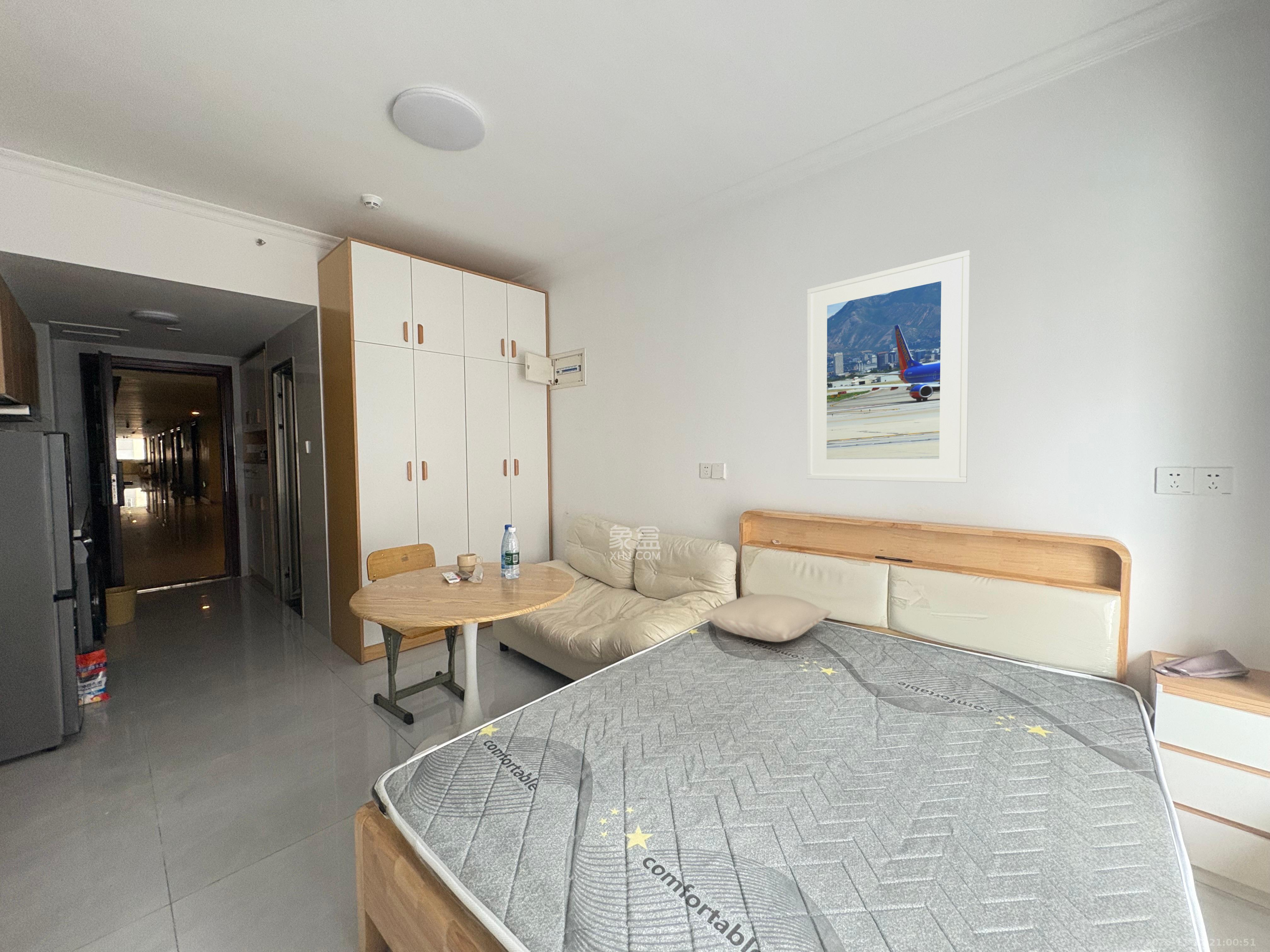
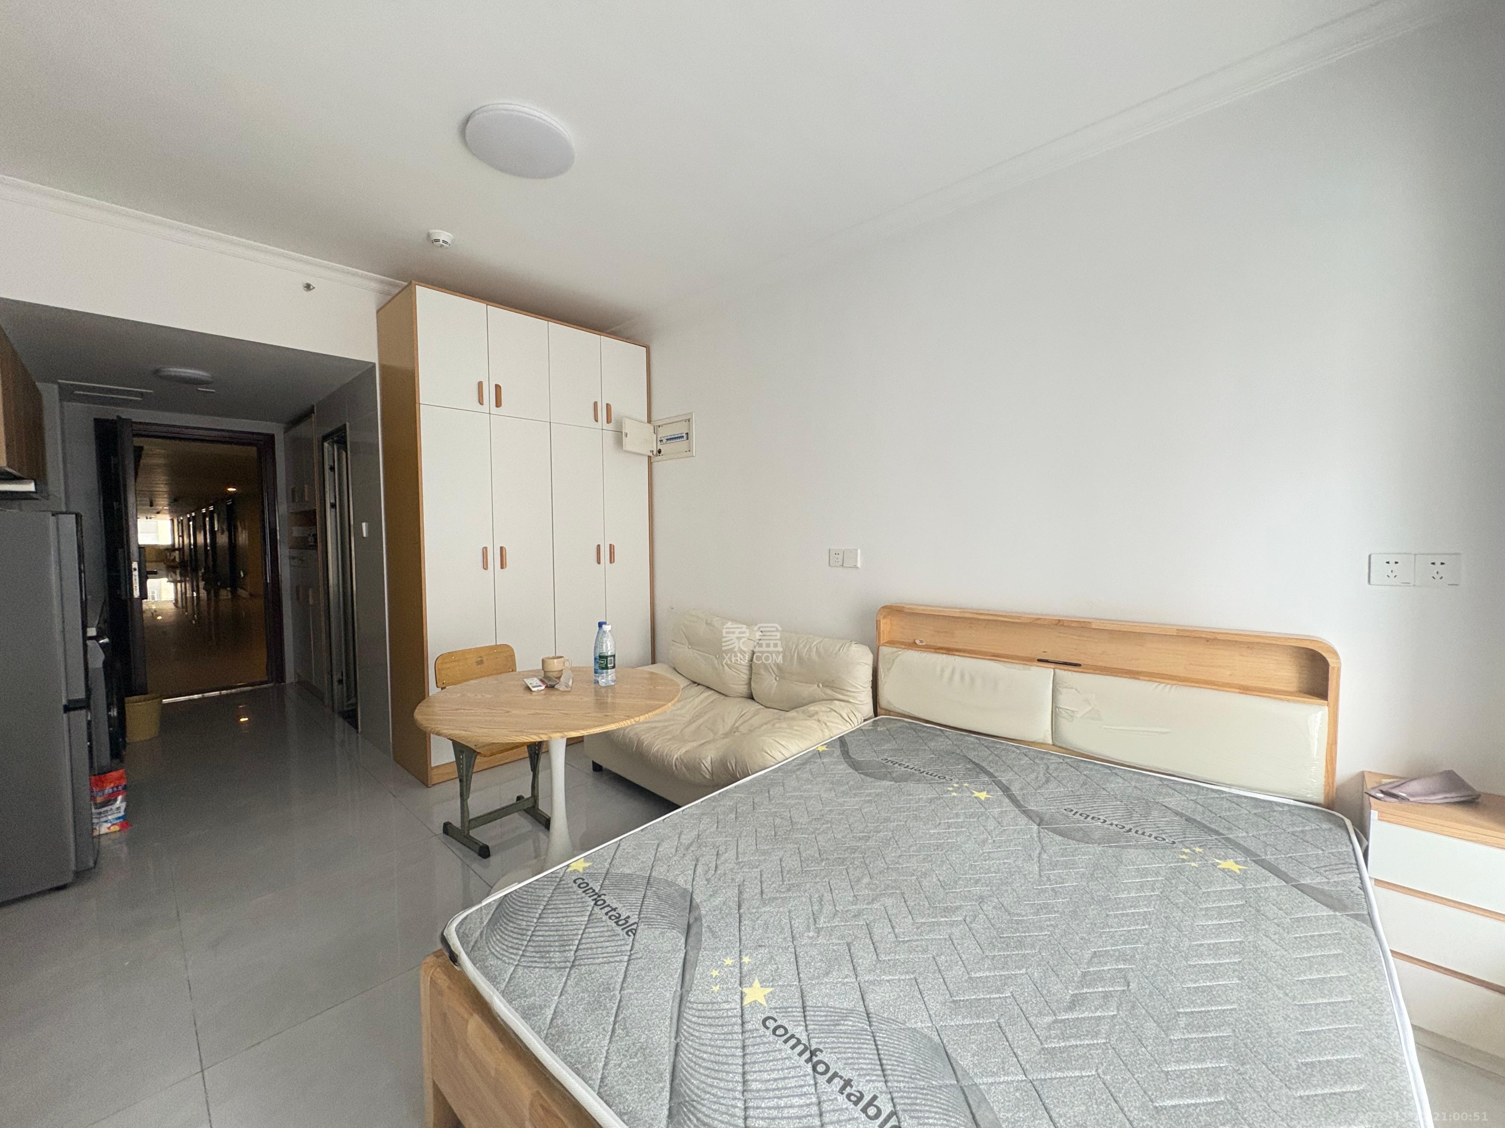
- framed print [807,250,971,483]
- pillow [698,593,832,642]
